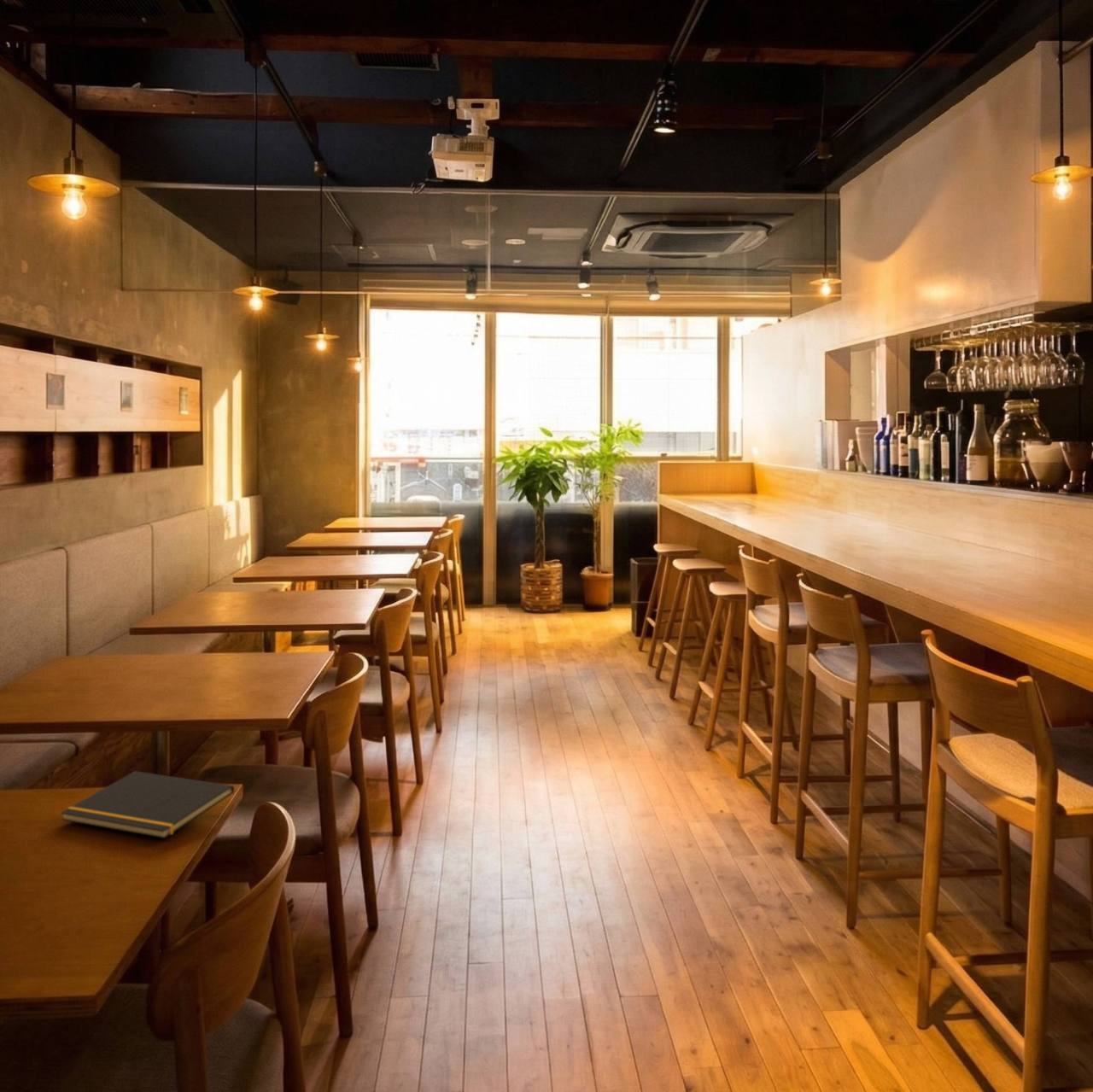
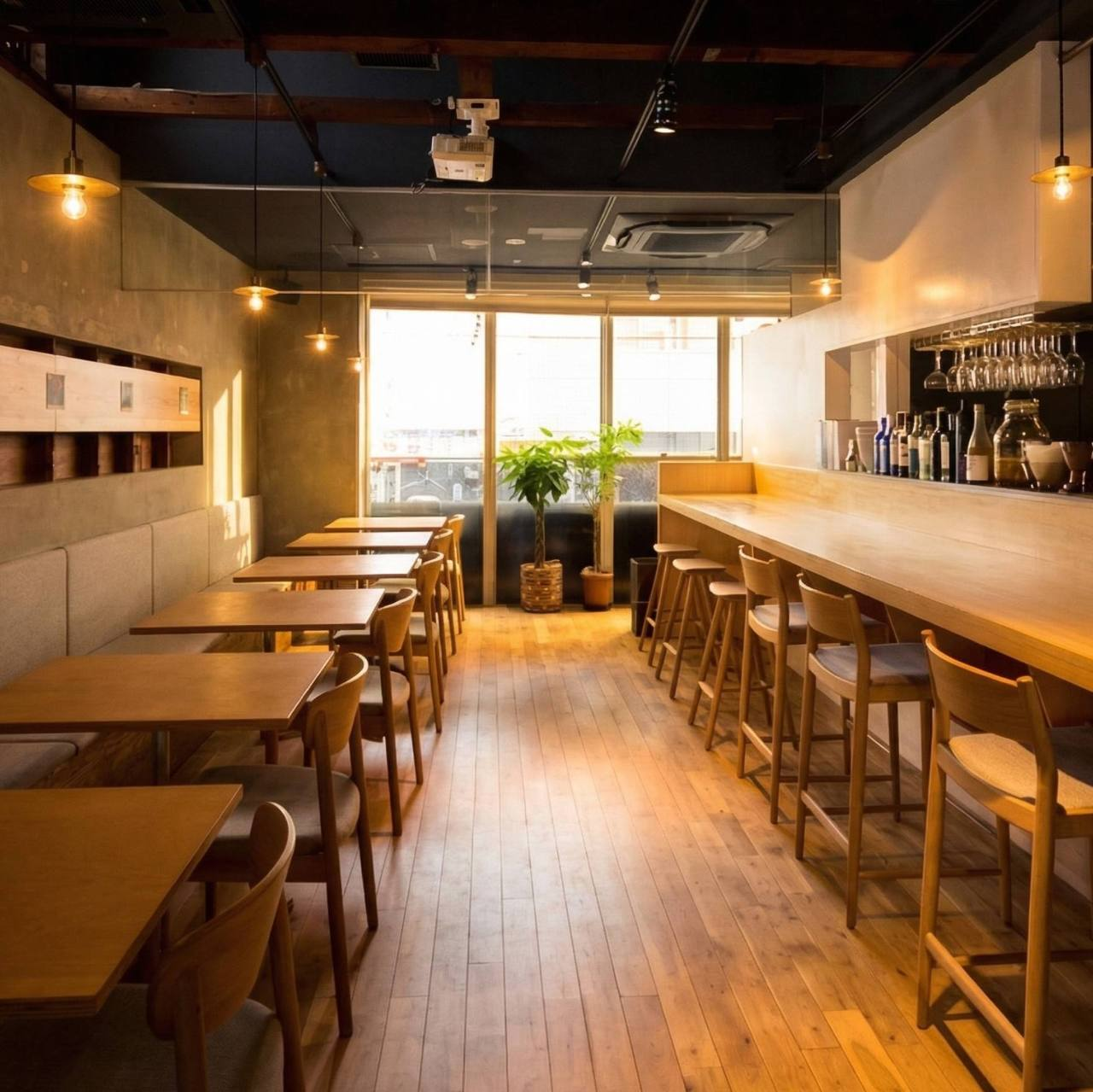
- notepad [60,770,235,839]
